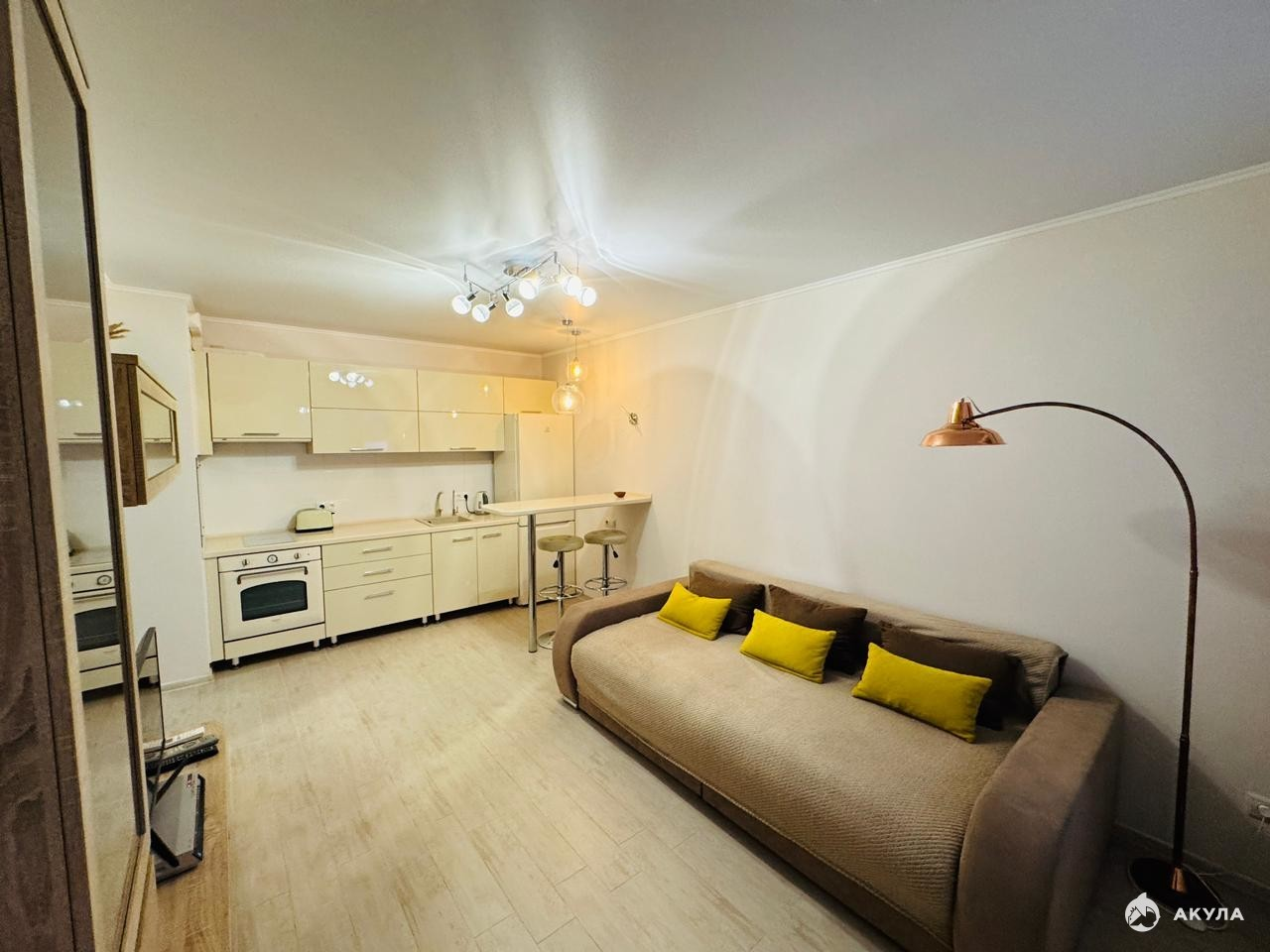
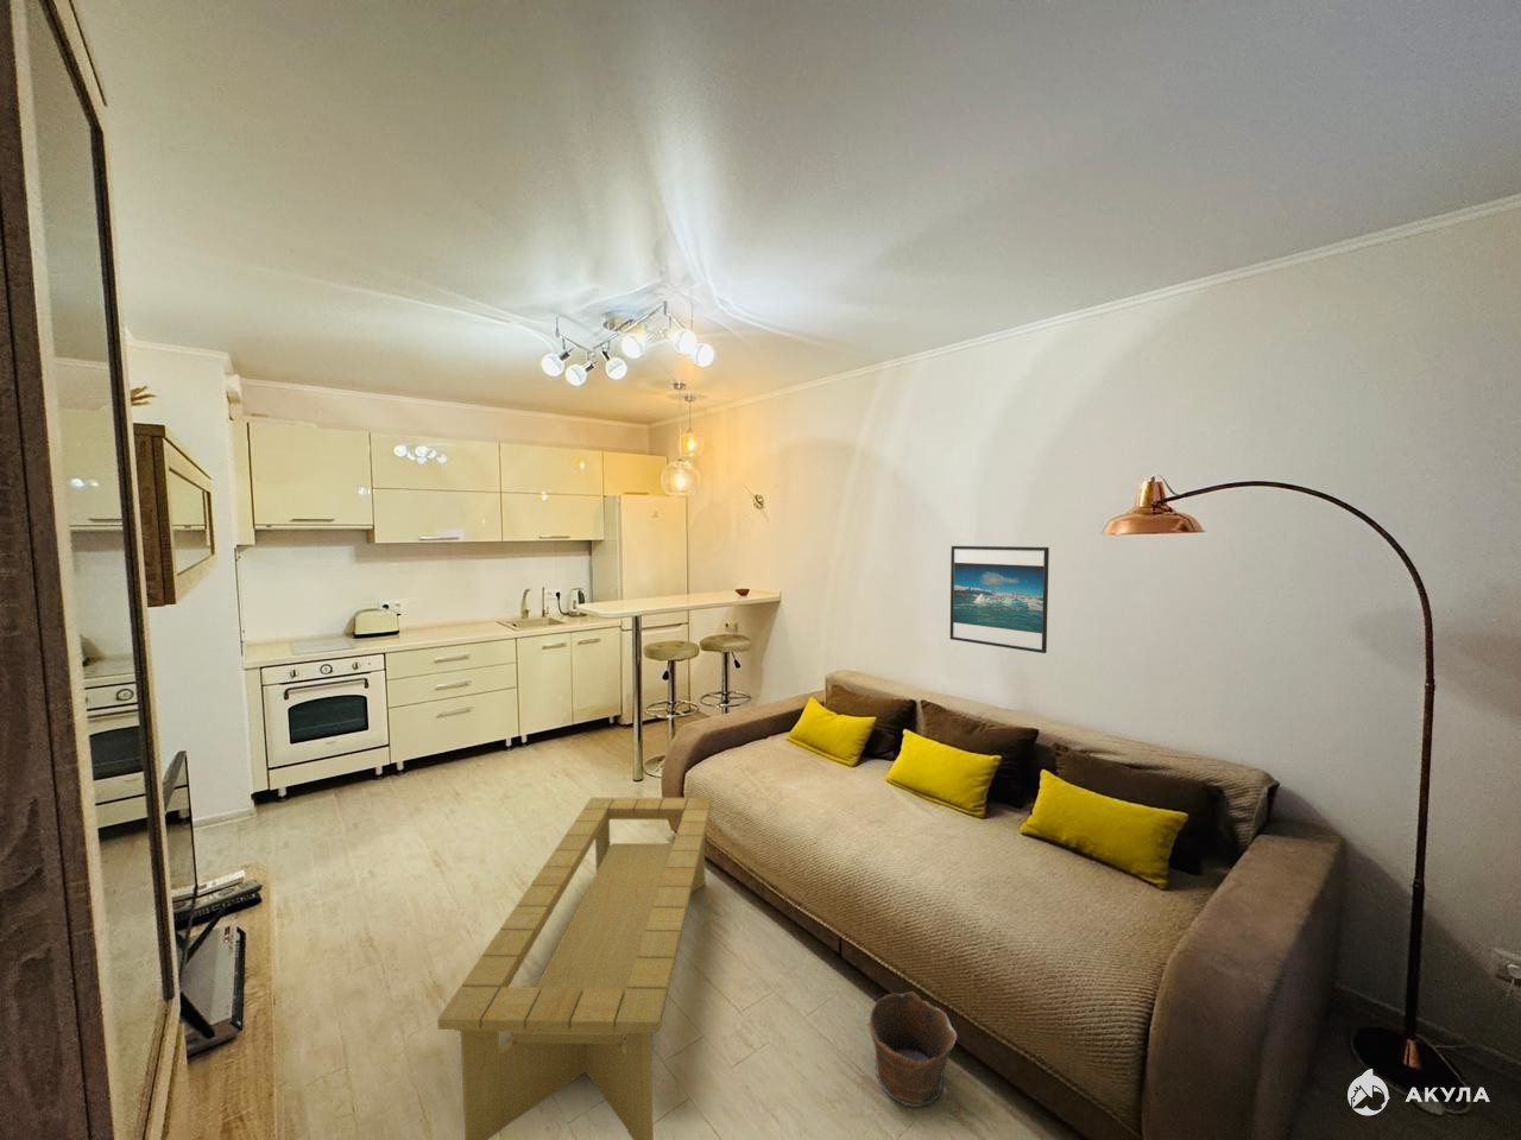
+ coffee table [436,796,713,1140]
+ clay pot [866,990,958,1109]
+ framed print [950,545,1050,654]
